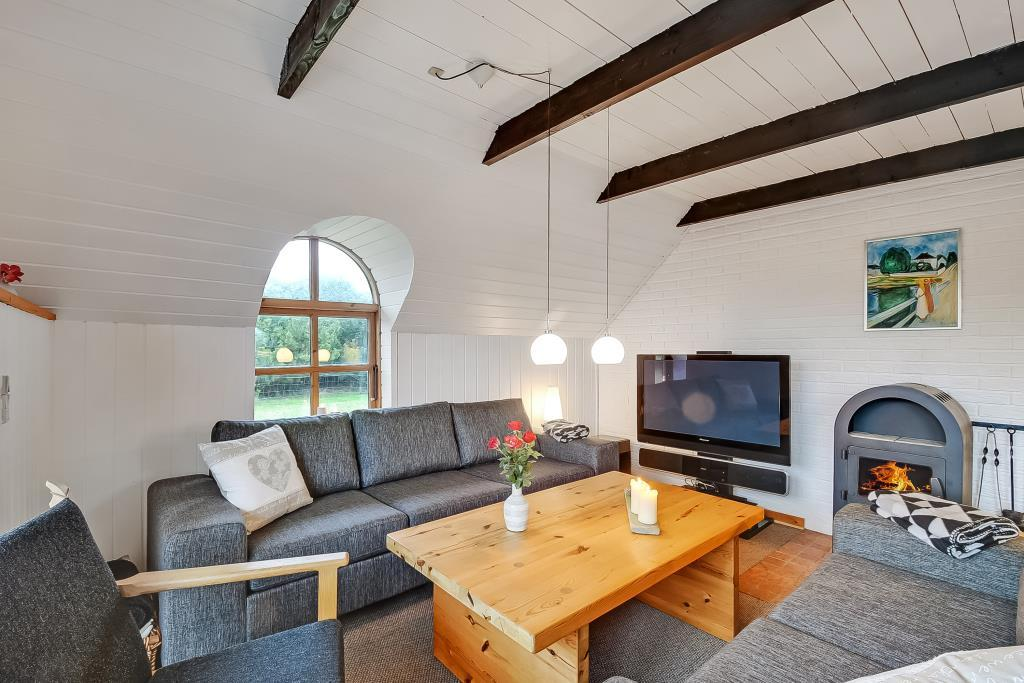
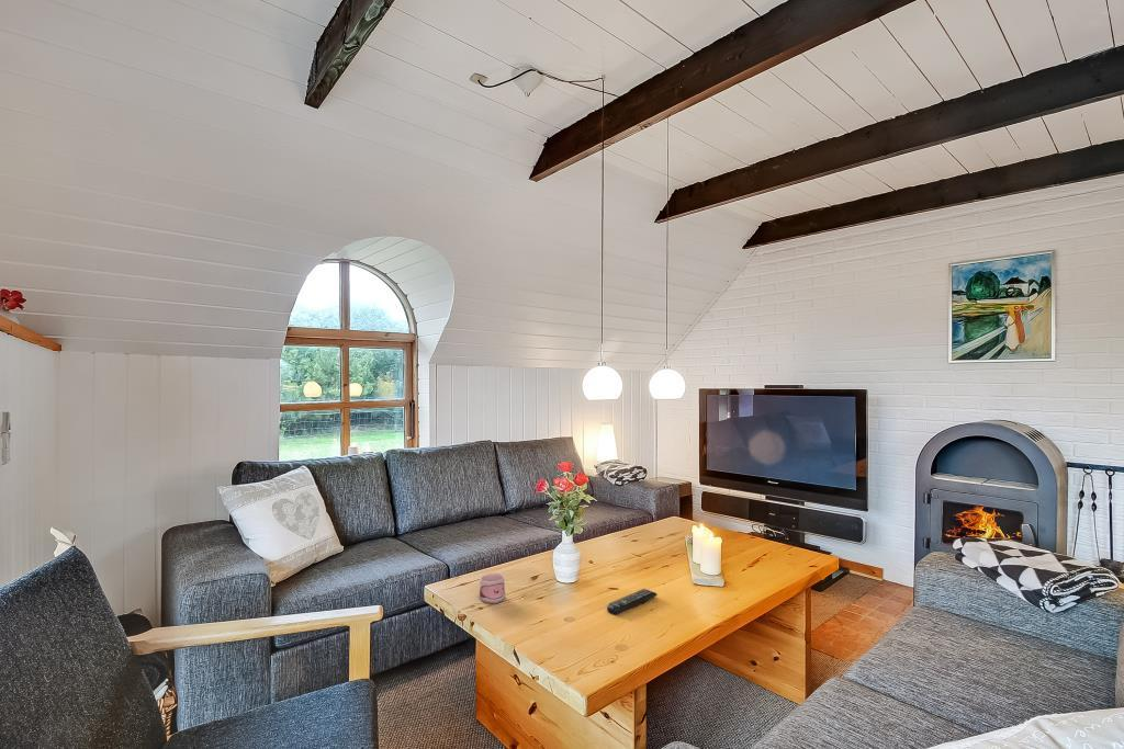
+ remote control [606,588,659,615]
+ mug [479,572,506,605]
